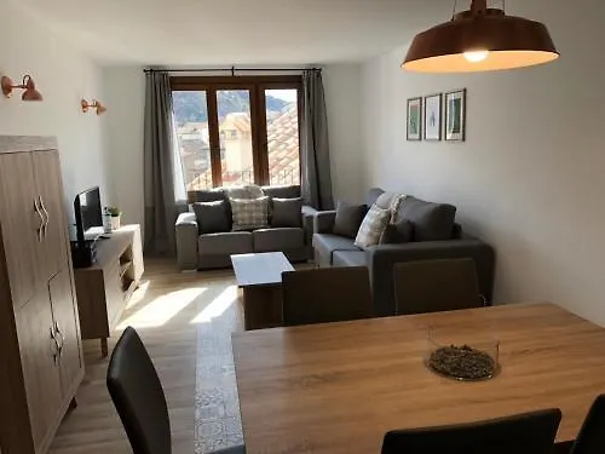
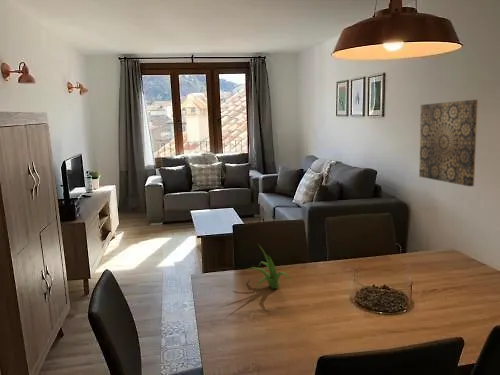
+ plant [246,243,293,291]
+ wall art [418,99,479,187]
